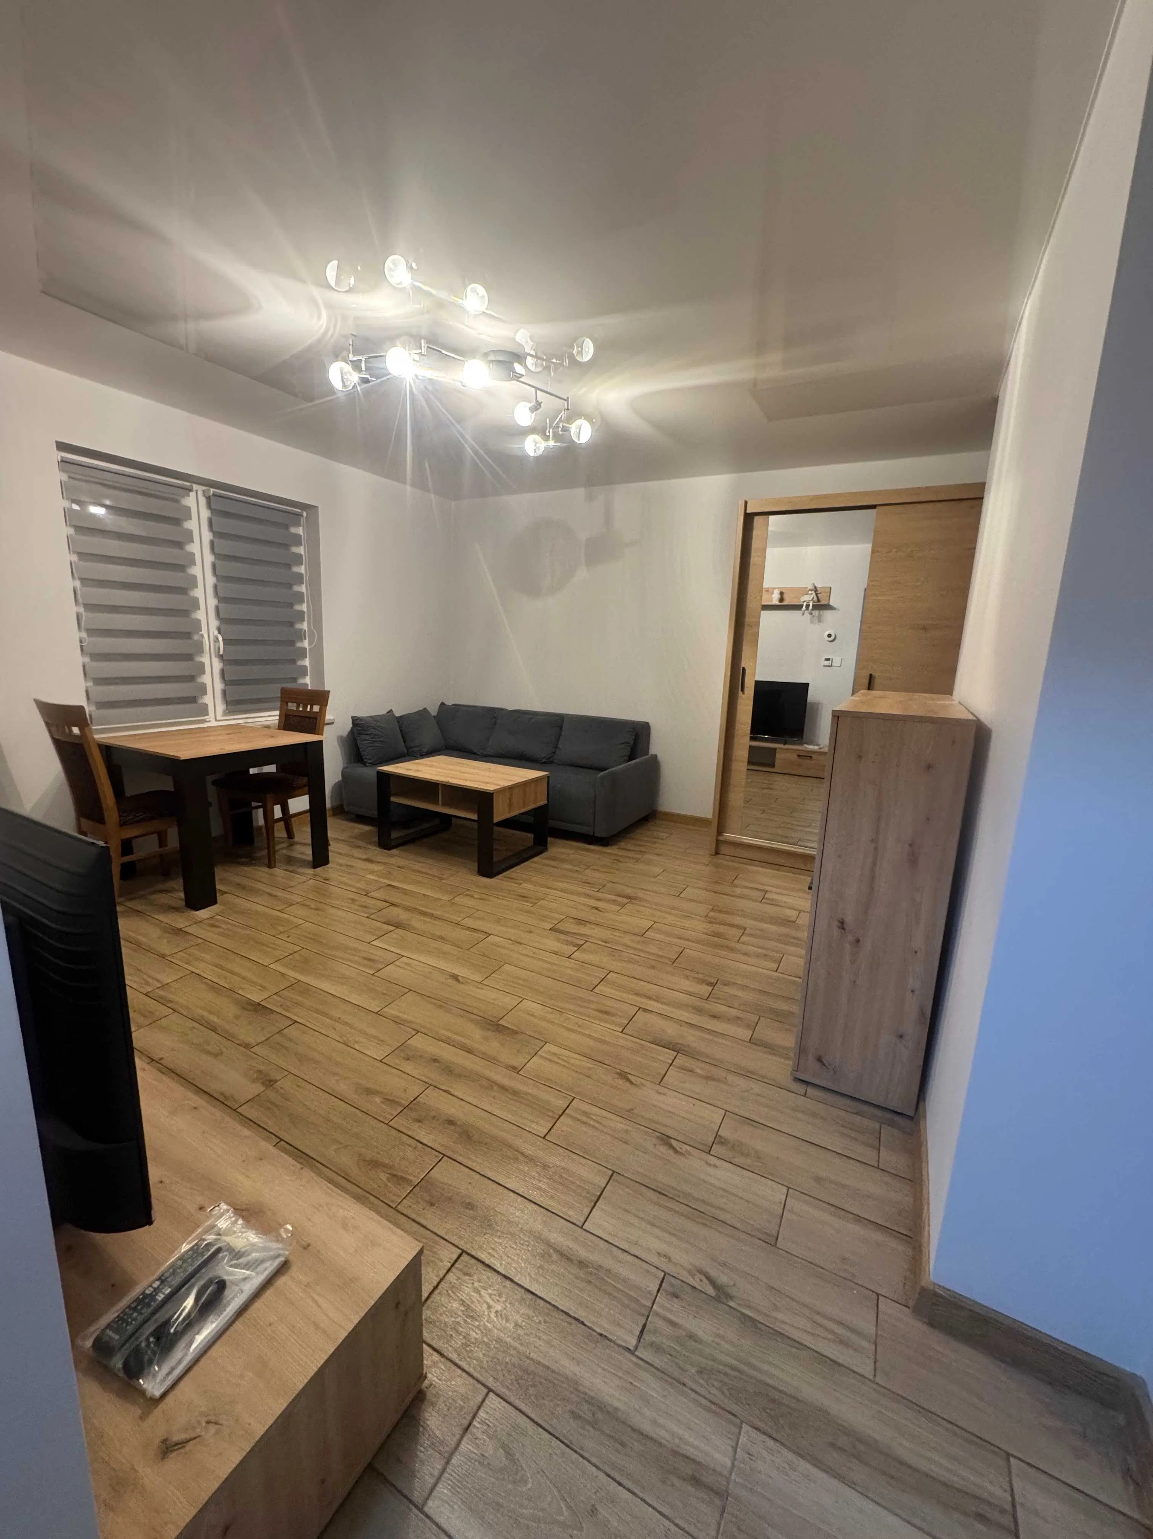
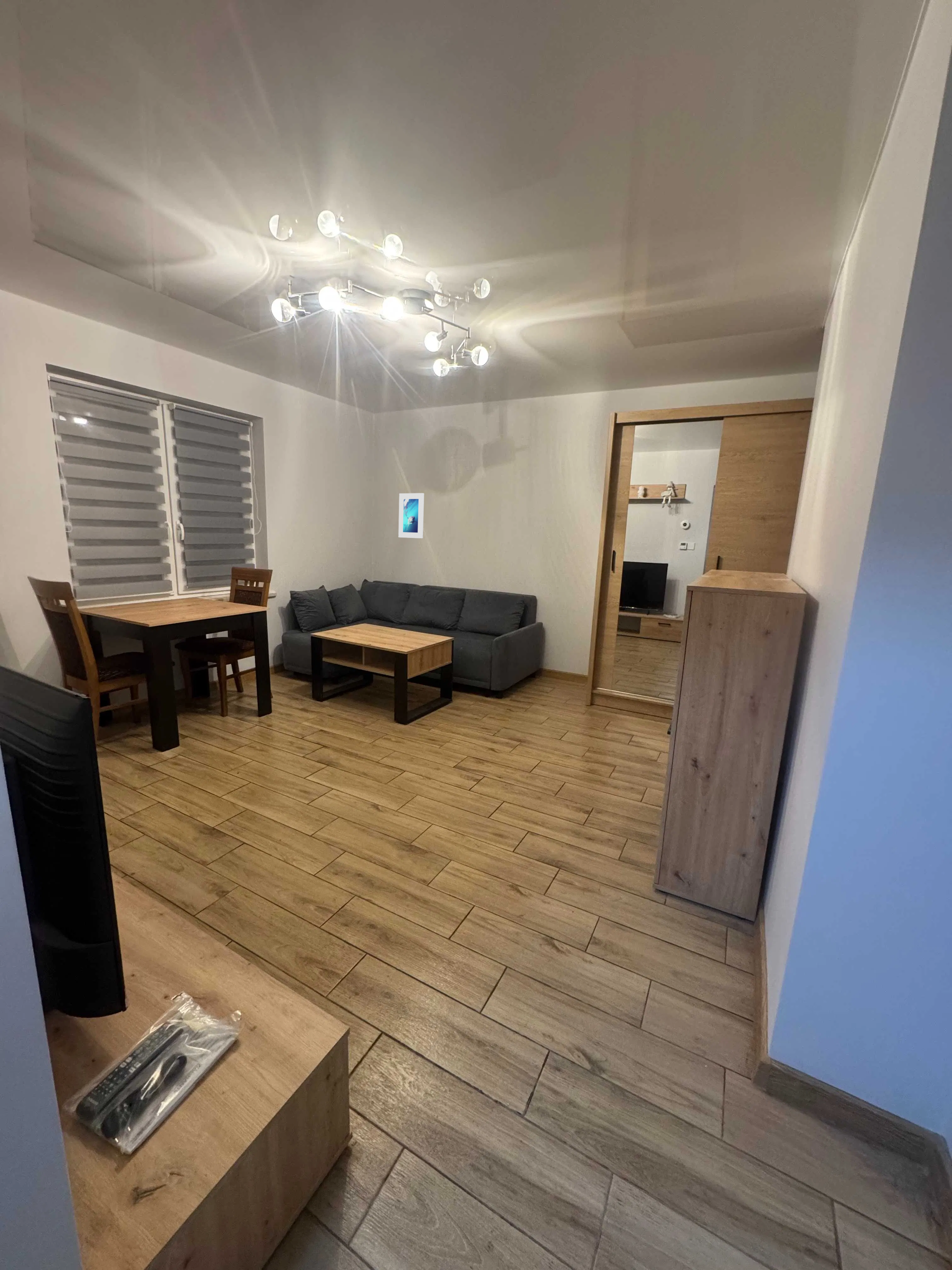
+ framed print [398,493,424,539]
